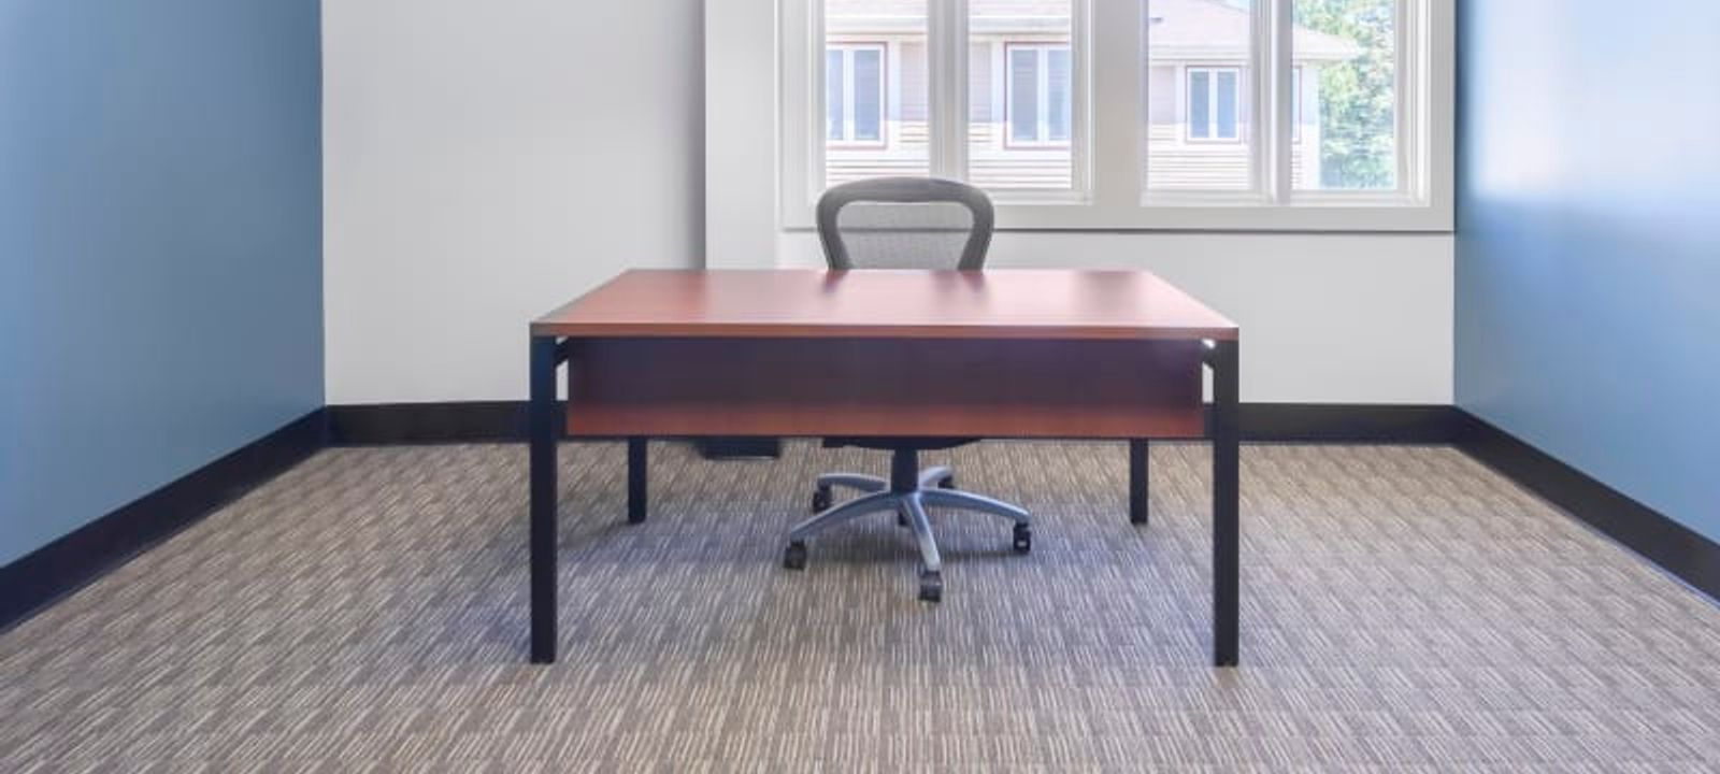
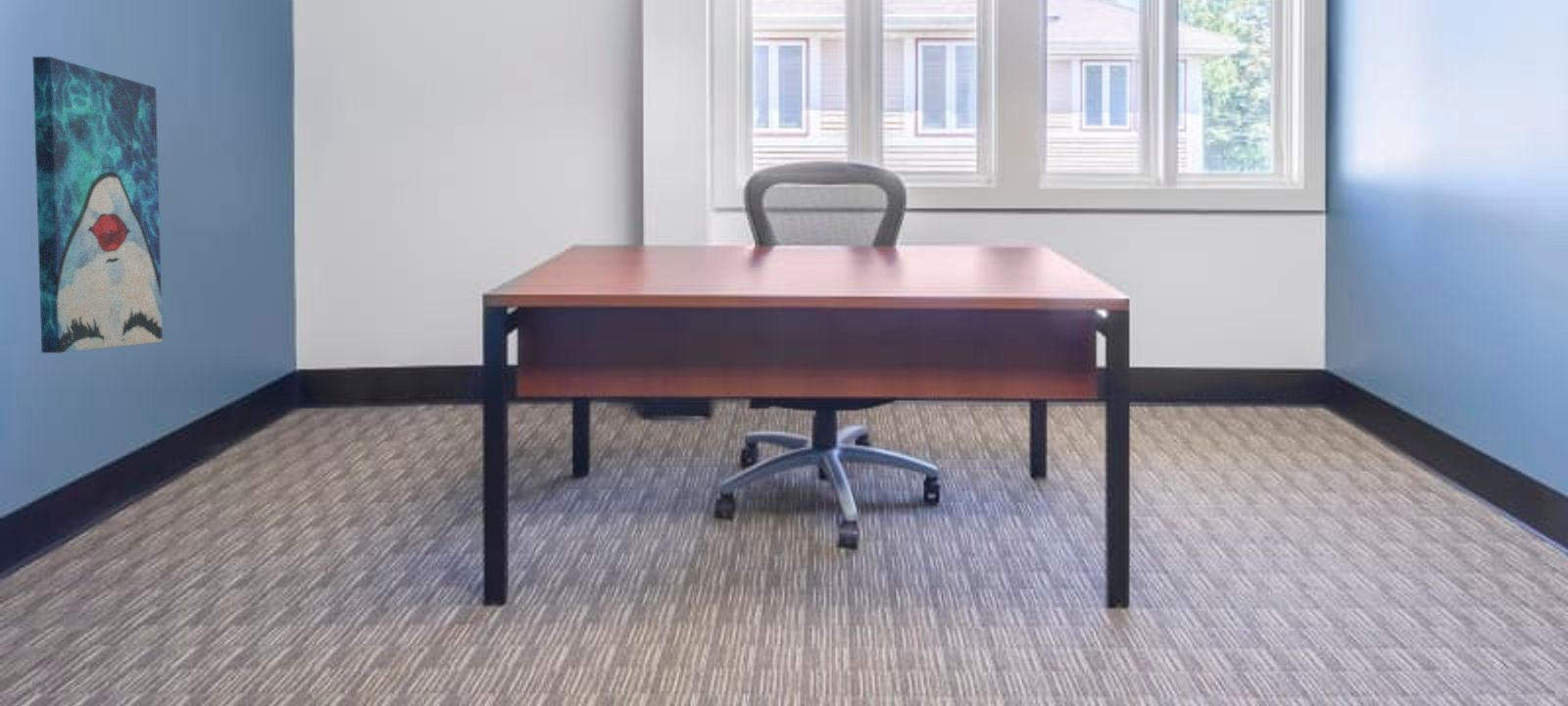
+ wall art [31,56,164,354]
